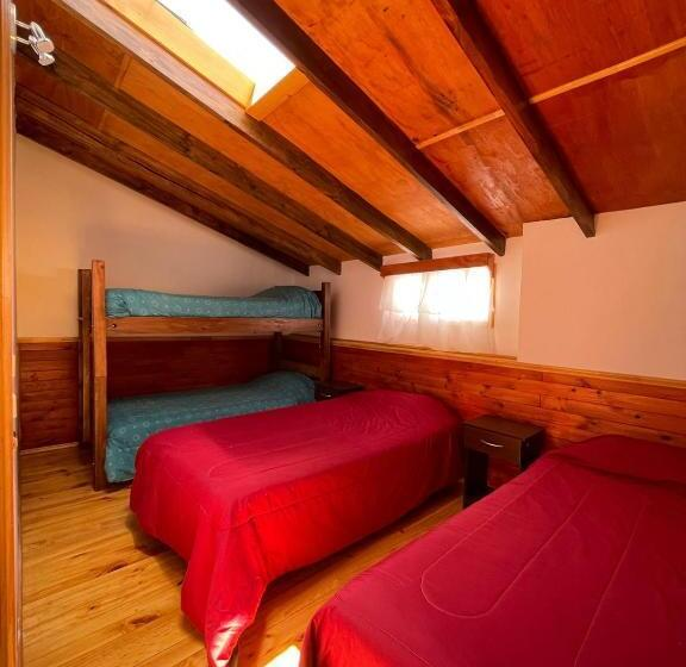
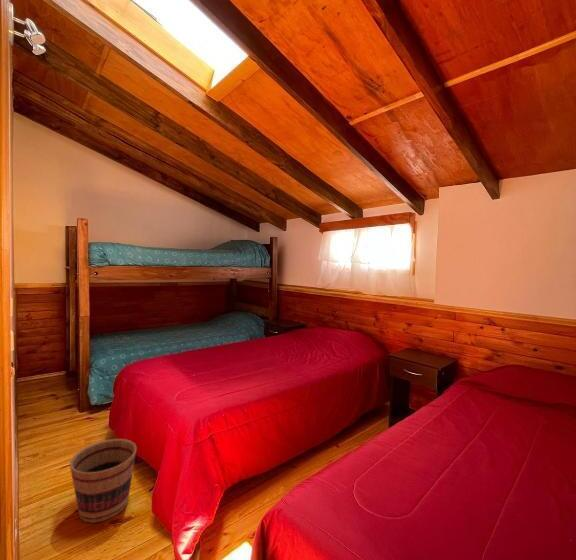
+ basket [69,438,138,524]
